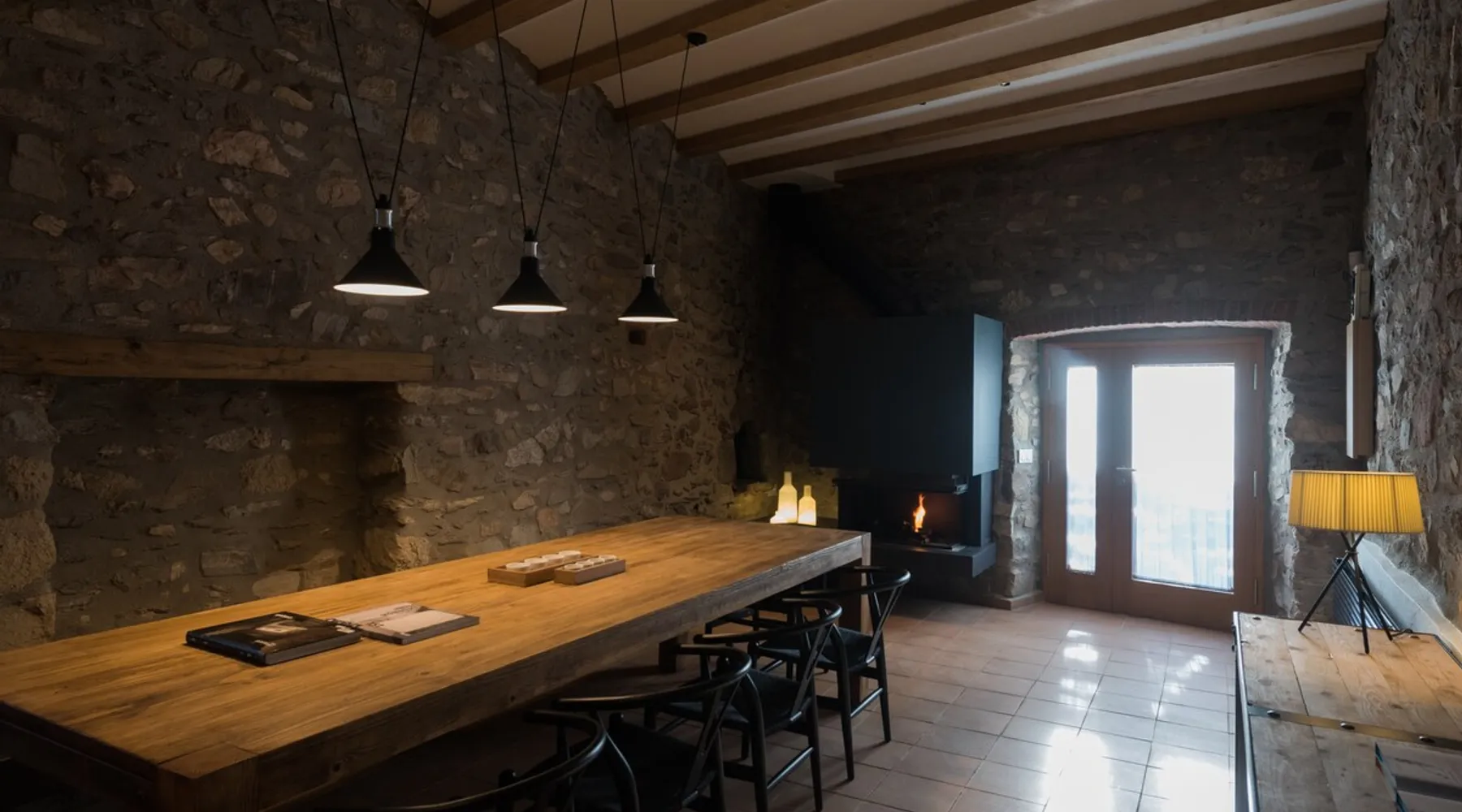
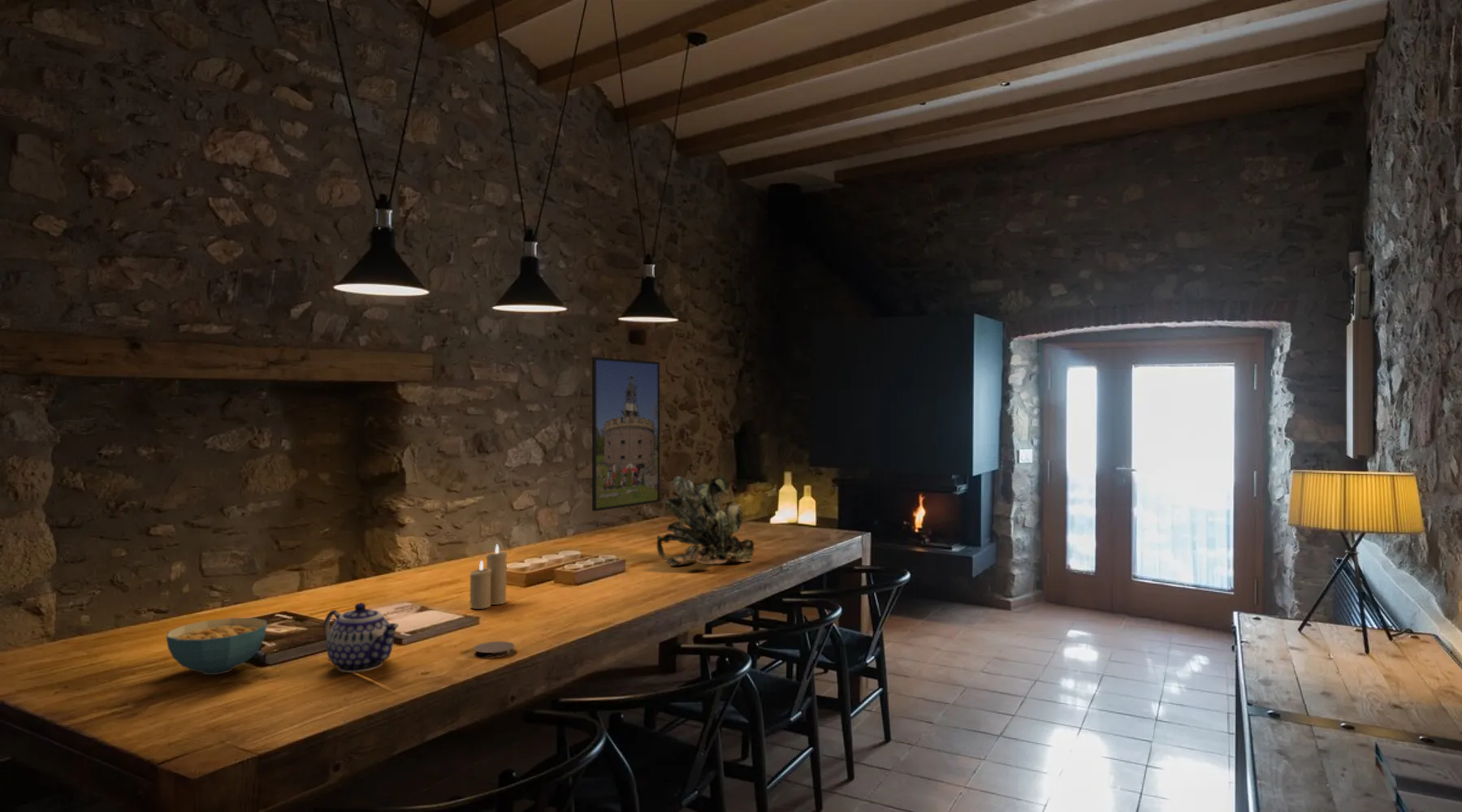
+ cereal bowl [166,617,267,676]
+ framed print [591,356,660,512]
+ candle [469,543,508,610]
+ plant [656,475,755,566]
+ teapot [323,603,400,674]
+ coaster [473,641,516,659]
